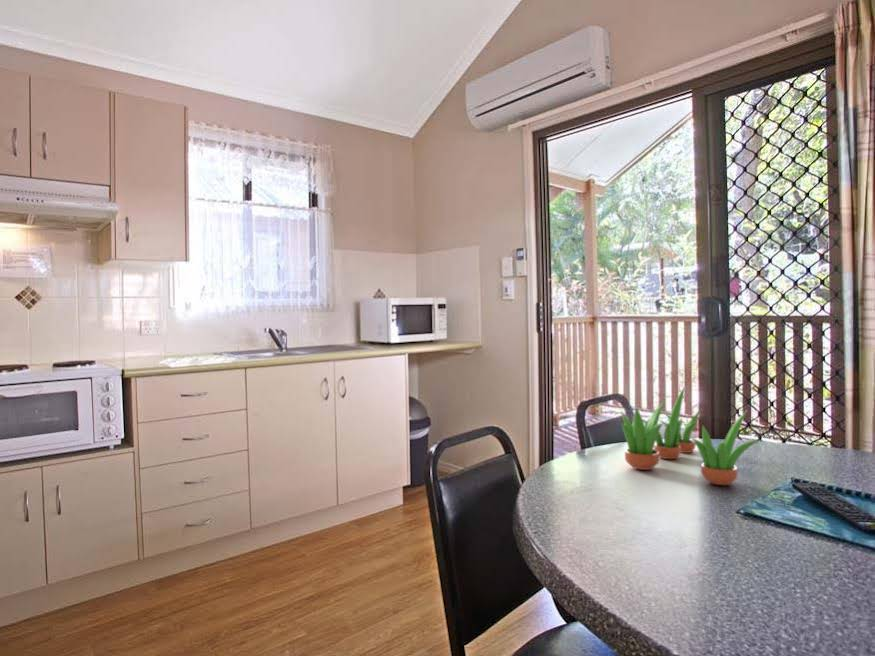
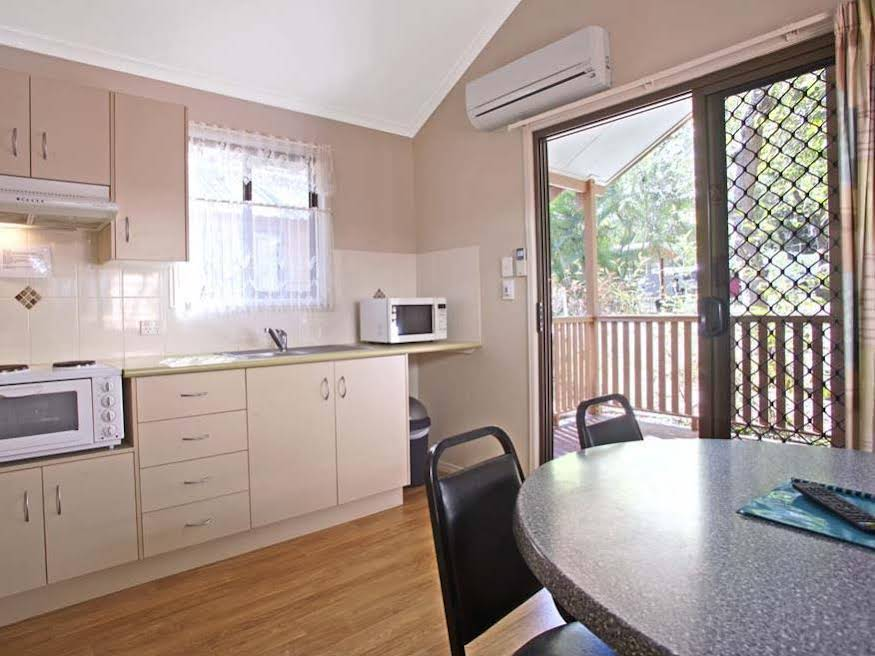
- succulent plant [619,385,762,486]
